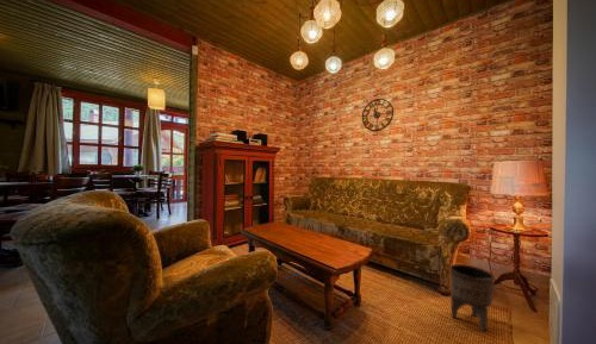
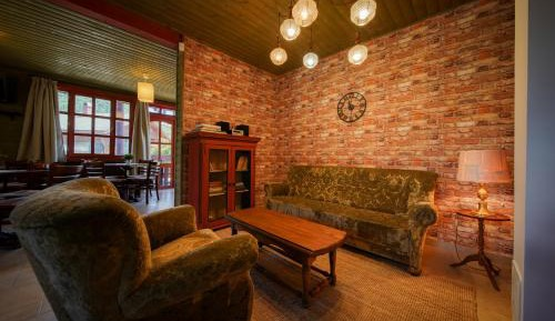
- planter [448,263,496,333]
